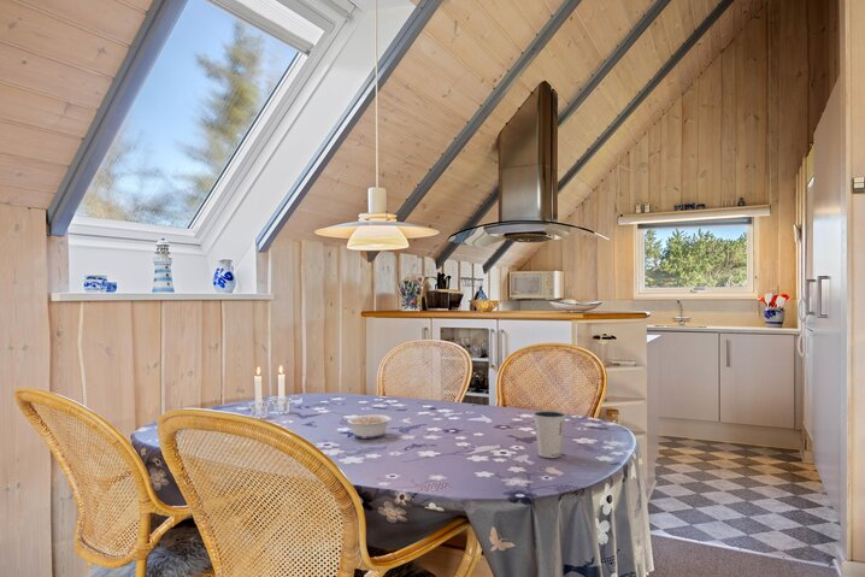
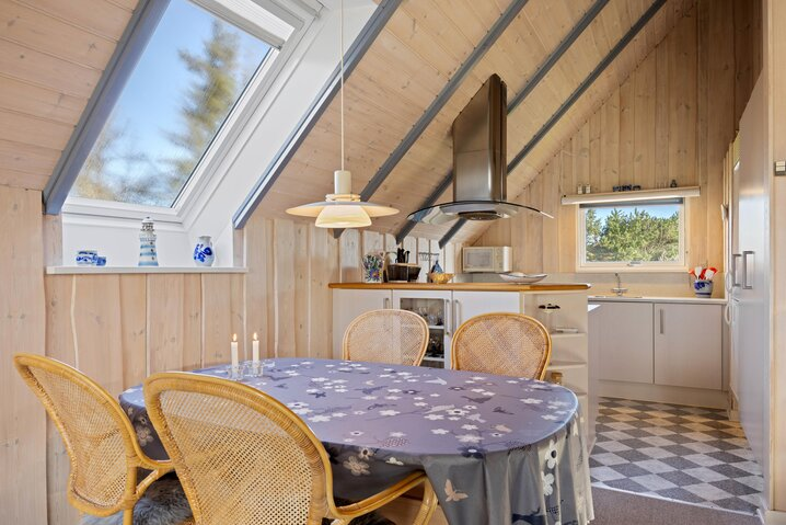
- dixie cup [531,410,567,459]
- legume [337,413,393,440]
